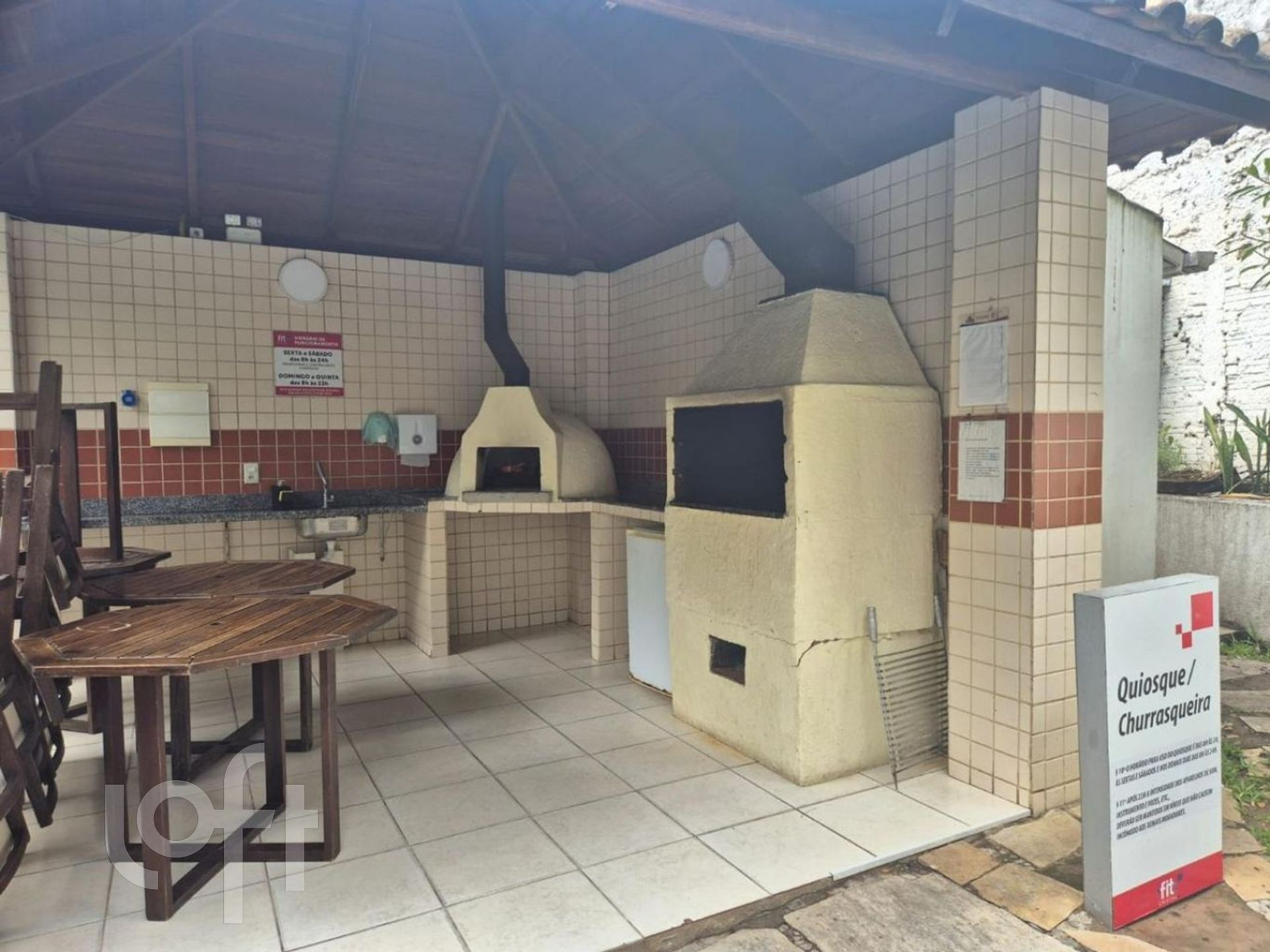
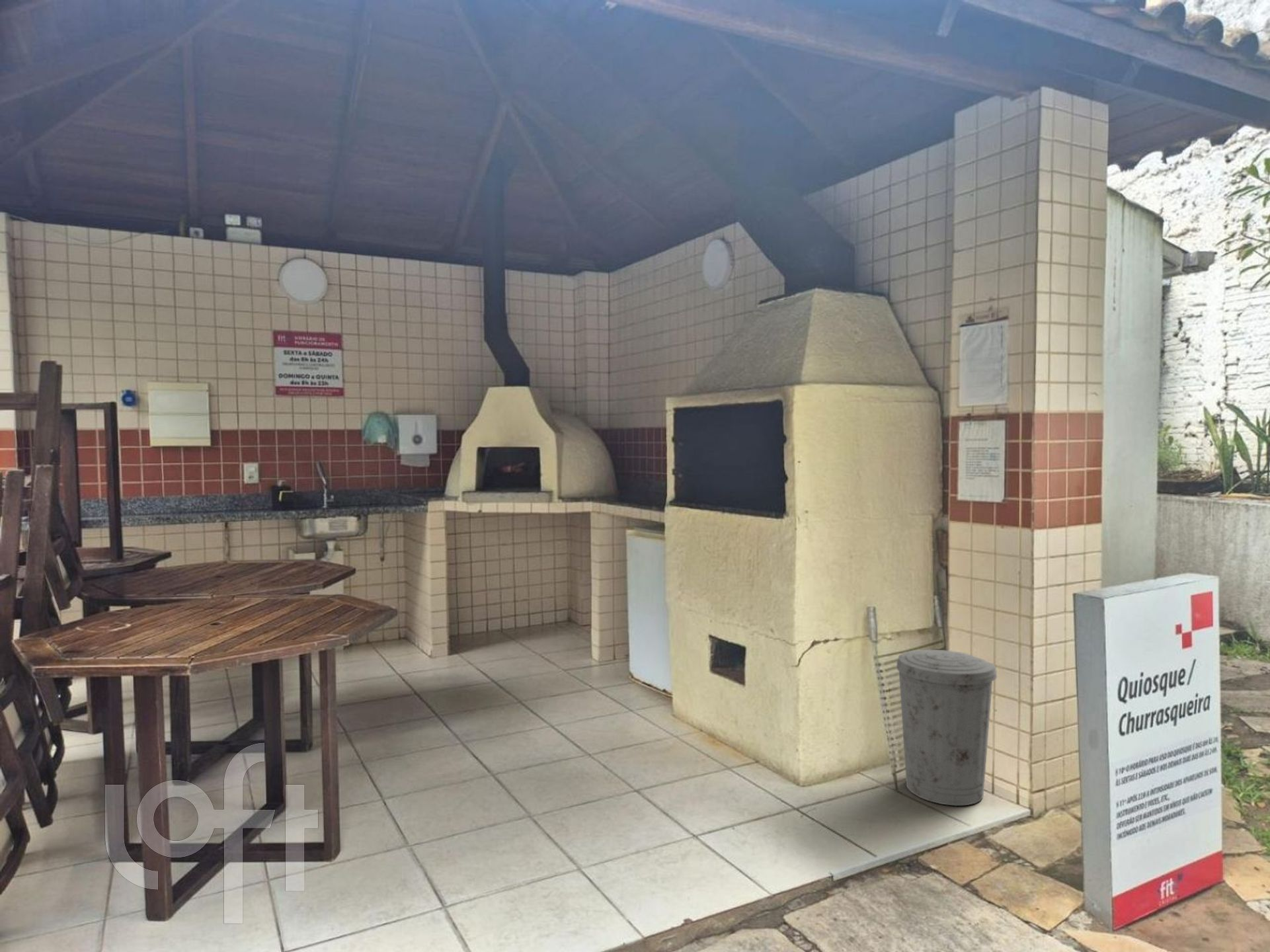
+ trash can [896,649,998,807]
